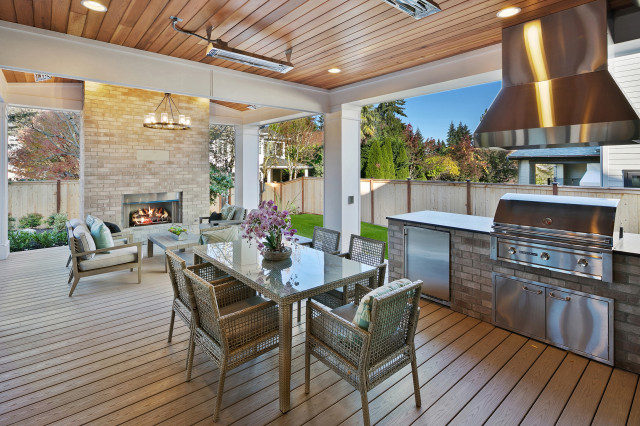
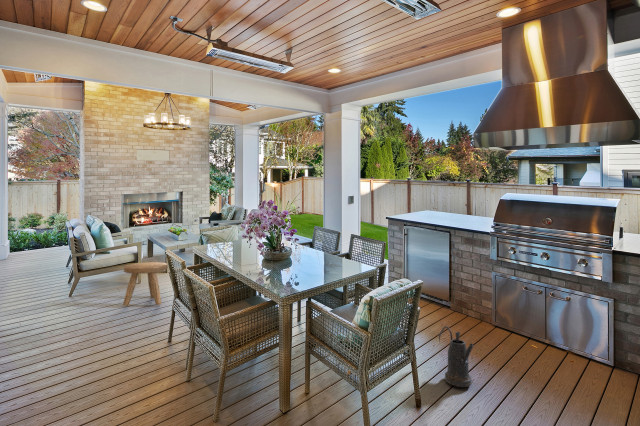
+ stool [122,261,169,307]
+ watering can [438,325,475,388]
